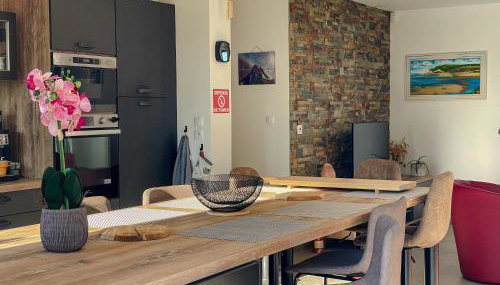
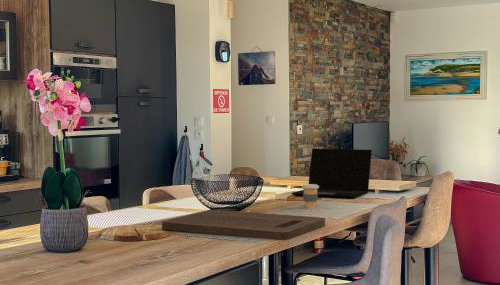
+ cutting board [161,209,326,241]
+ laptop [291,148,373,199]
+ coffee cup [301,183,319,210]
